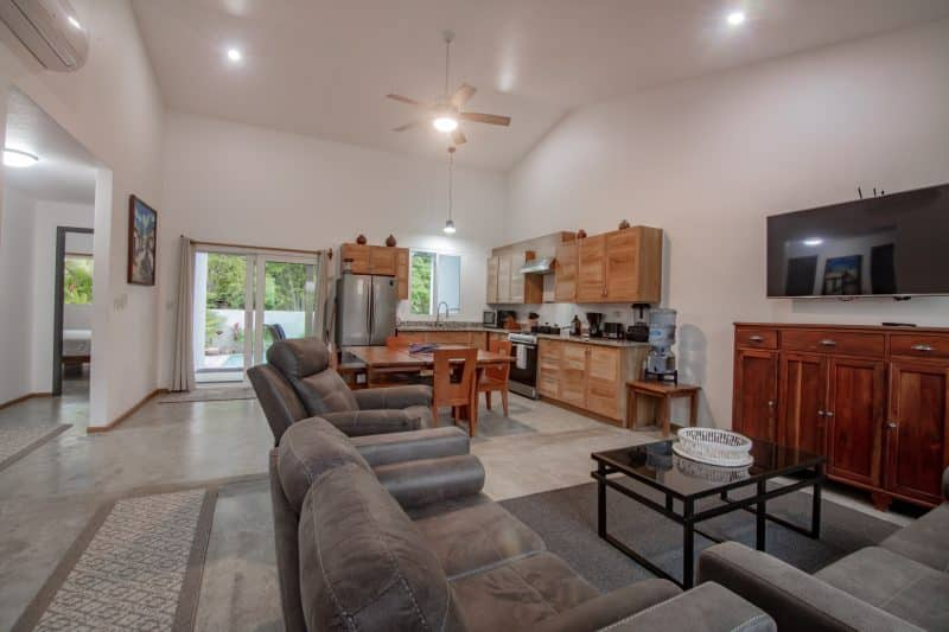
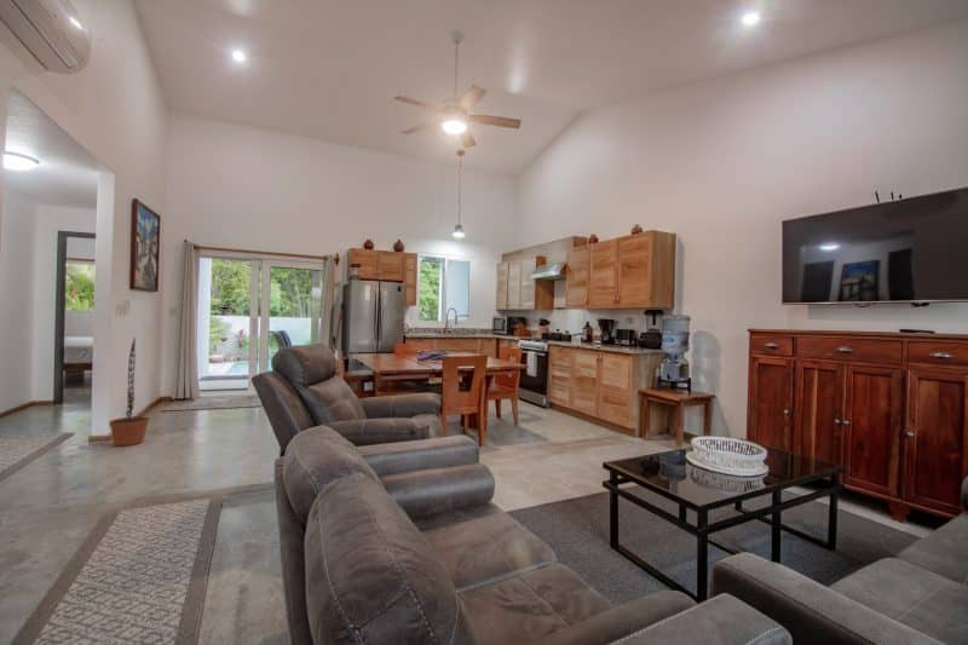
+ decorative plant [108,336,150,447]
